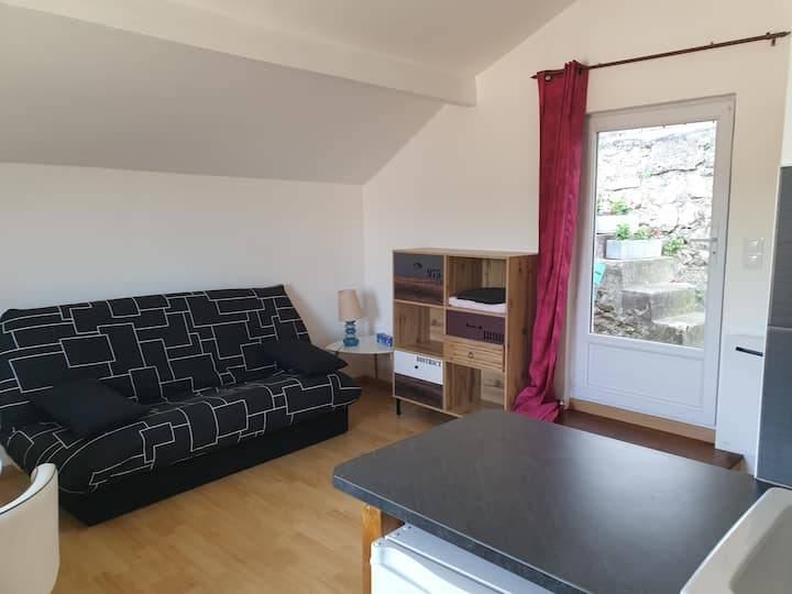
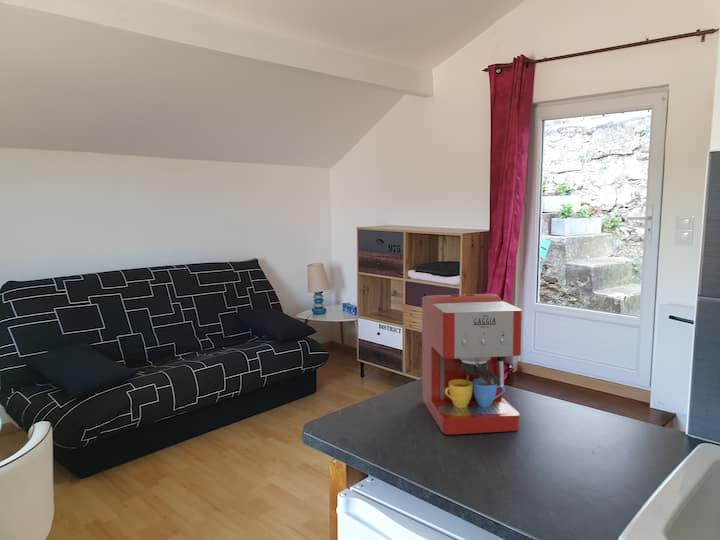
+ coffee maker [421,293,523,436]
